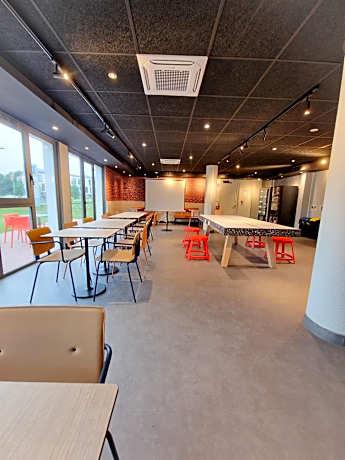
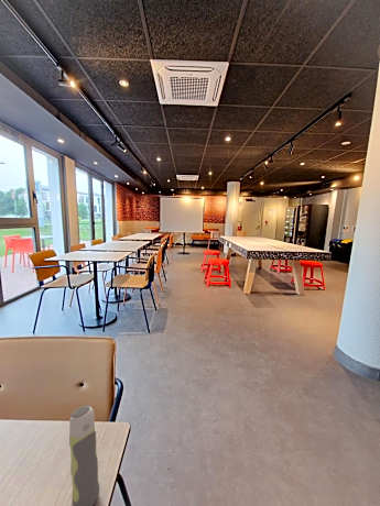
+ spray bottle [68,405,100,506]
